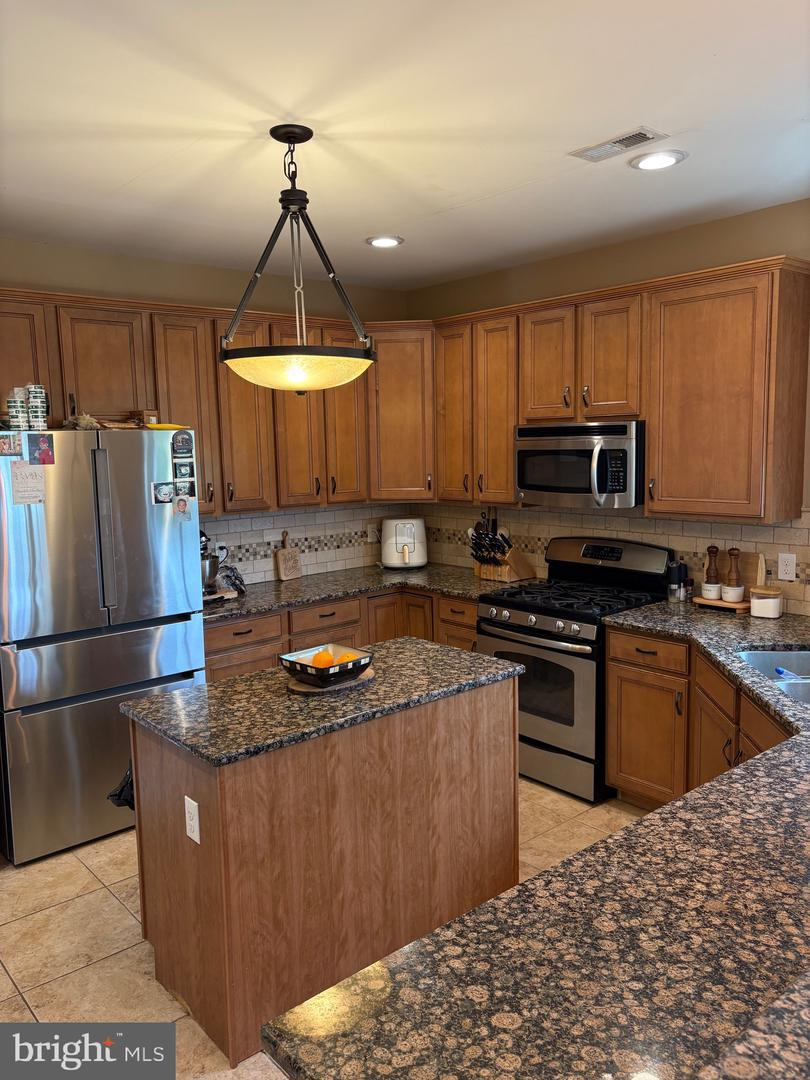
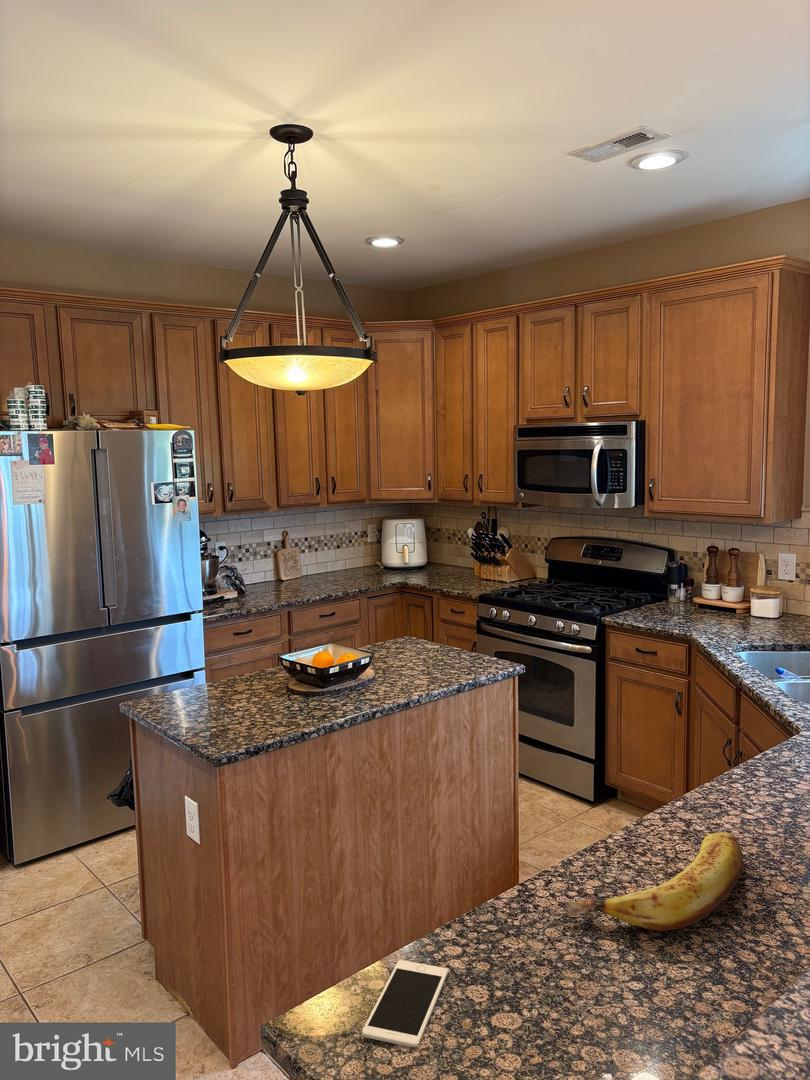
+ banana [564,831,746,932]
+ cell phone [361,959,449,1048]
